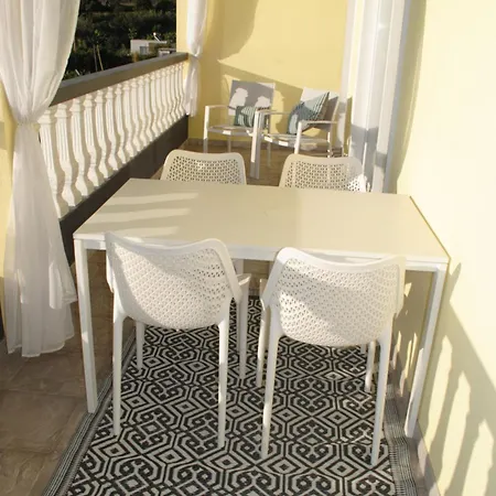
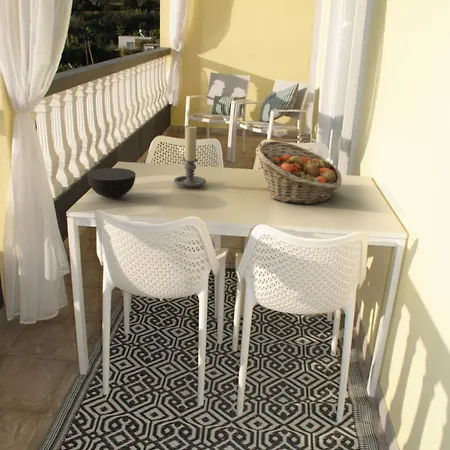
+ candle holder [173,125,207,189]
+ fruit basket [255,140,343,205]
+ bowl [86,167,136,199]
